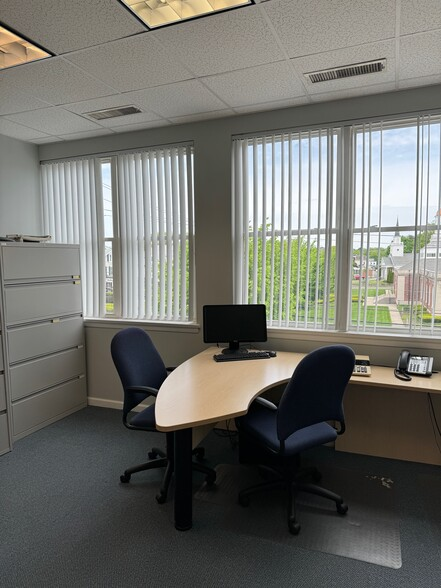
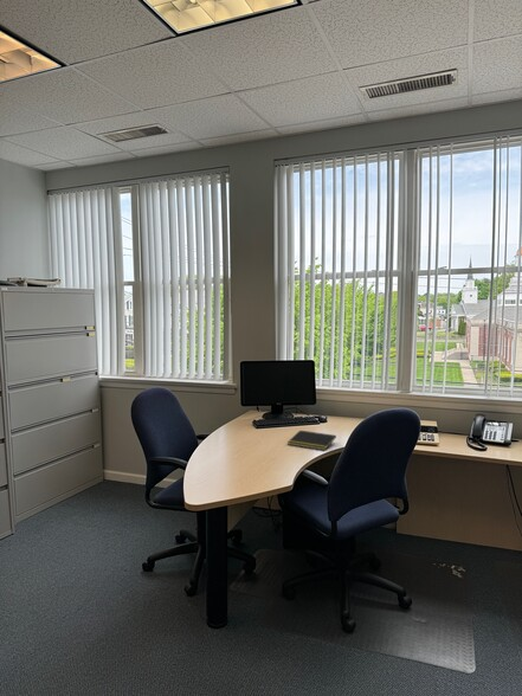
+ notepad [286,430,337,451]
